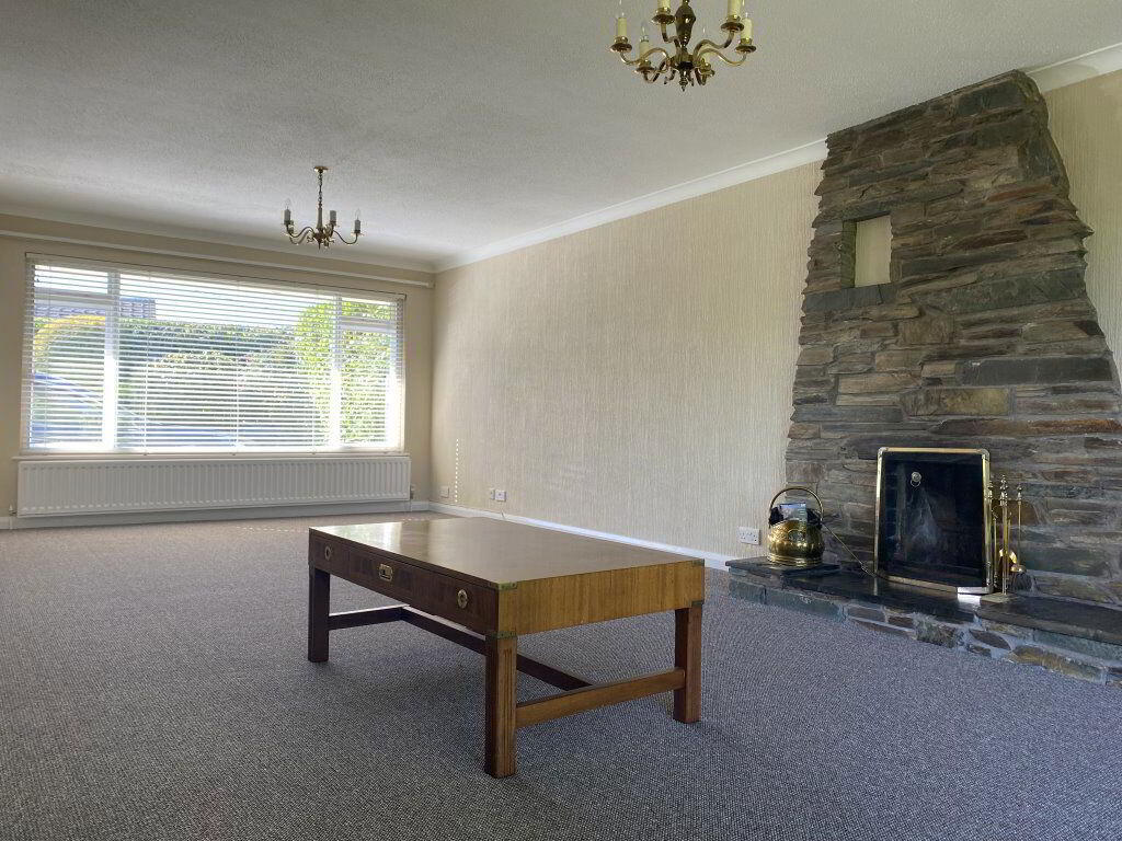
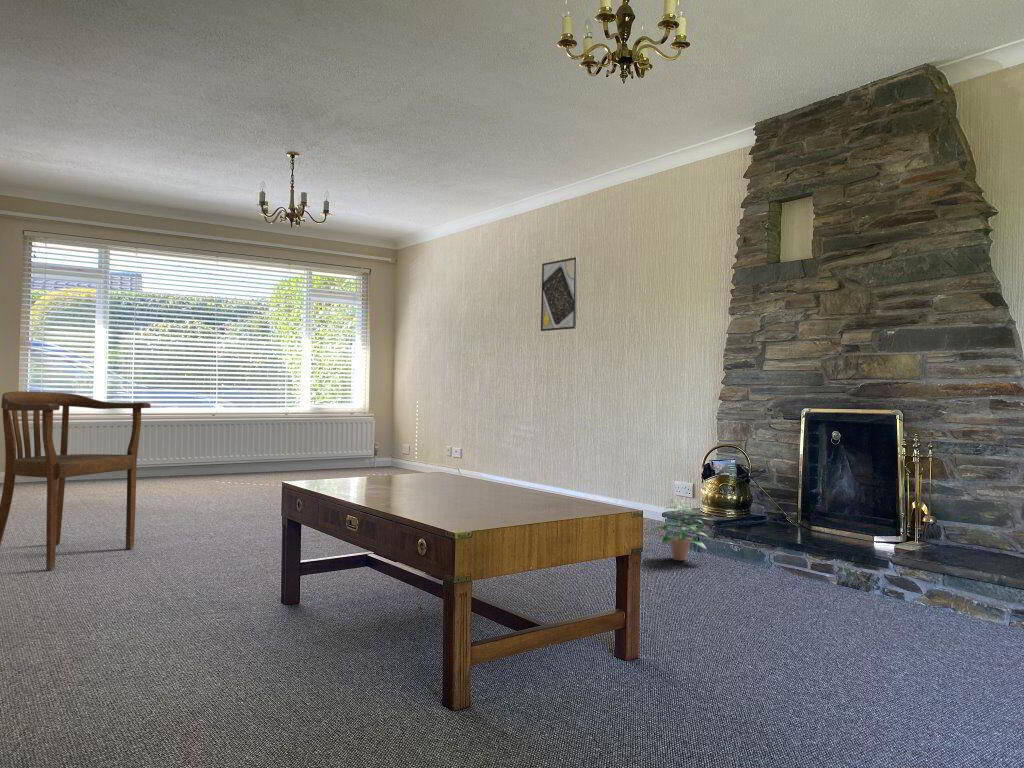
+ armchair [0,390,152,571]
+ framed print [540,256,579,332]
+ potted plant [650,498,712,561]
